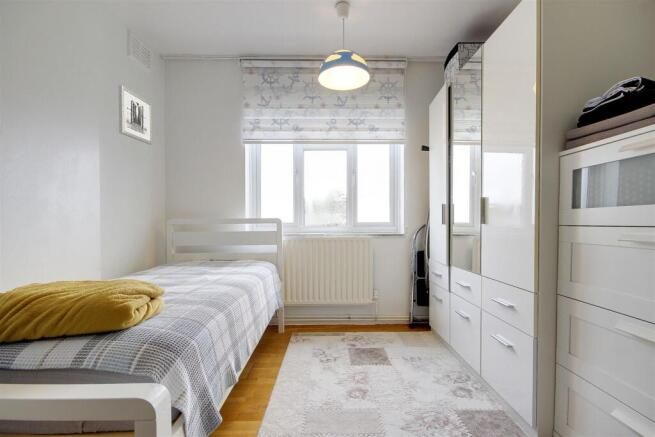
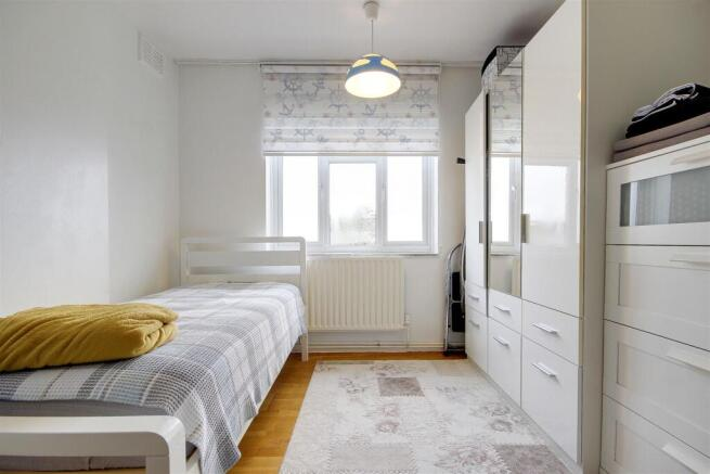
- wall art [117,84,153,145]
